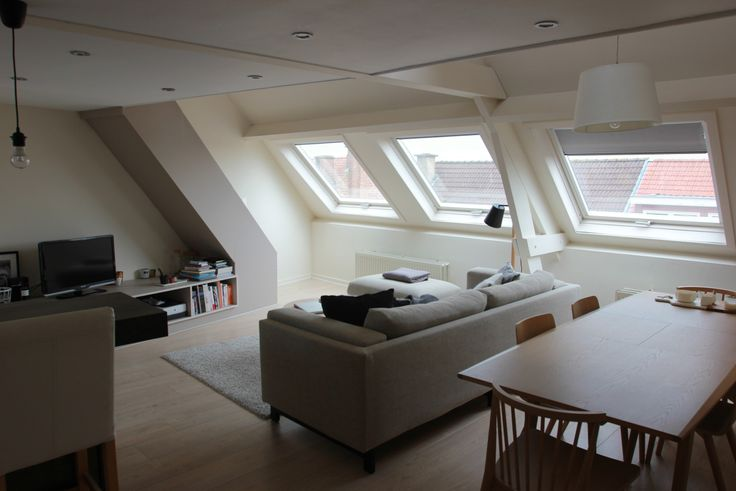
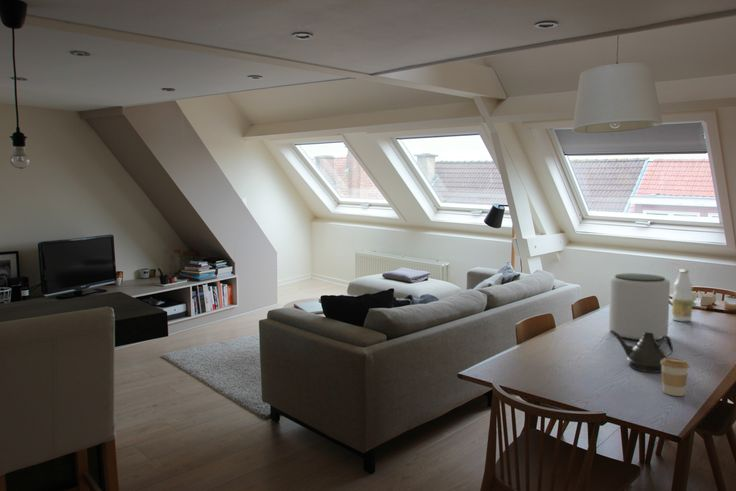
+ bottle [671,269,694,322]
+ plant pot [608,272,671,341]
+ coffee cup [661,357,690,397]
+ teapot [609,330,674,373]
